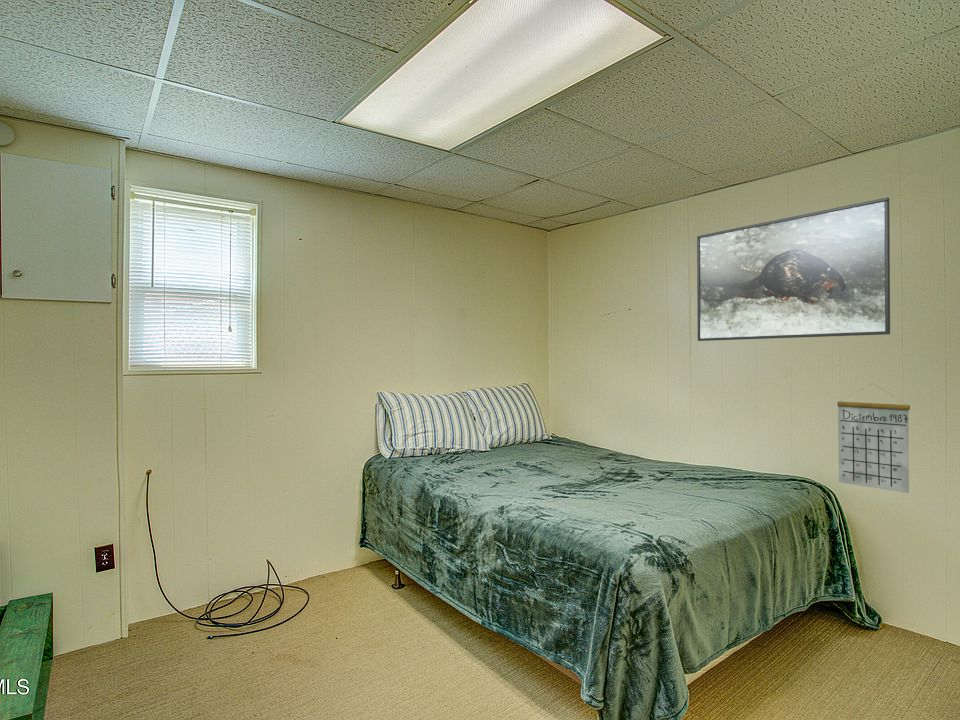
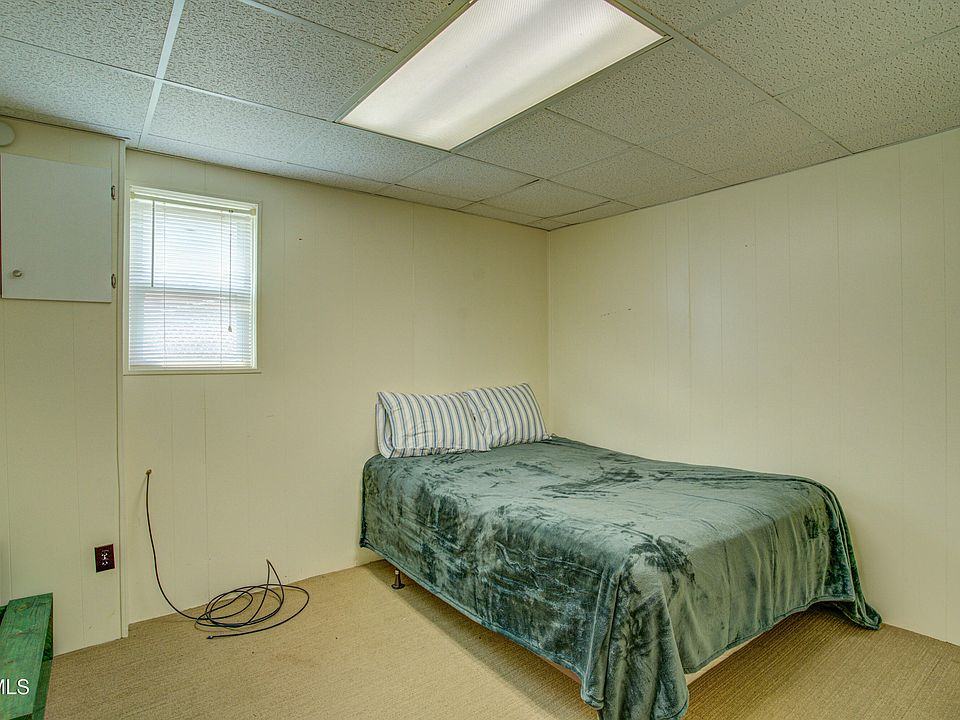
- calendar [836,383,911,494]
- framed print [696,196,891,342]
